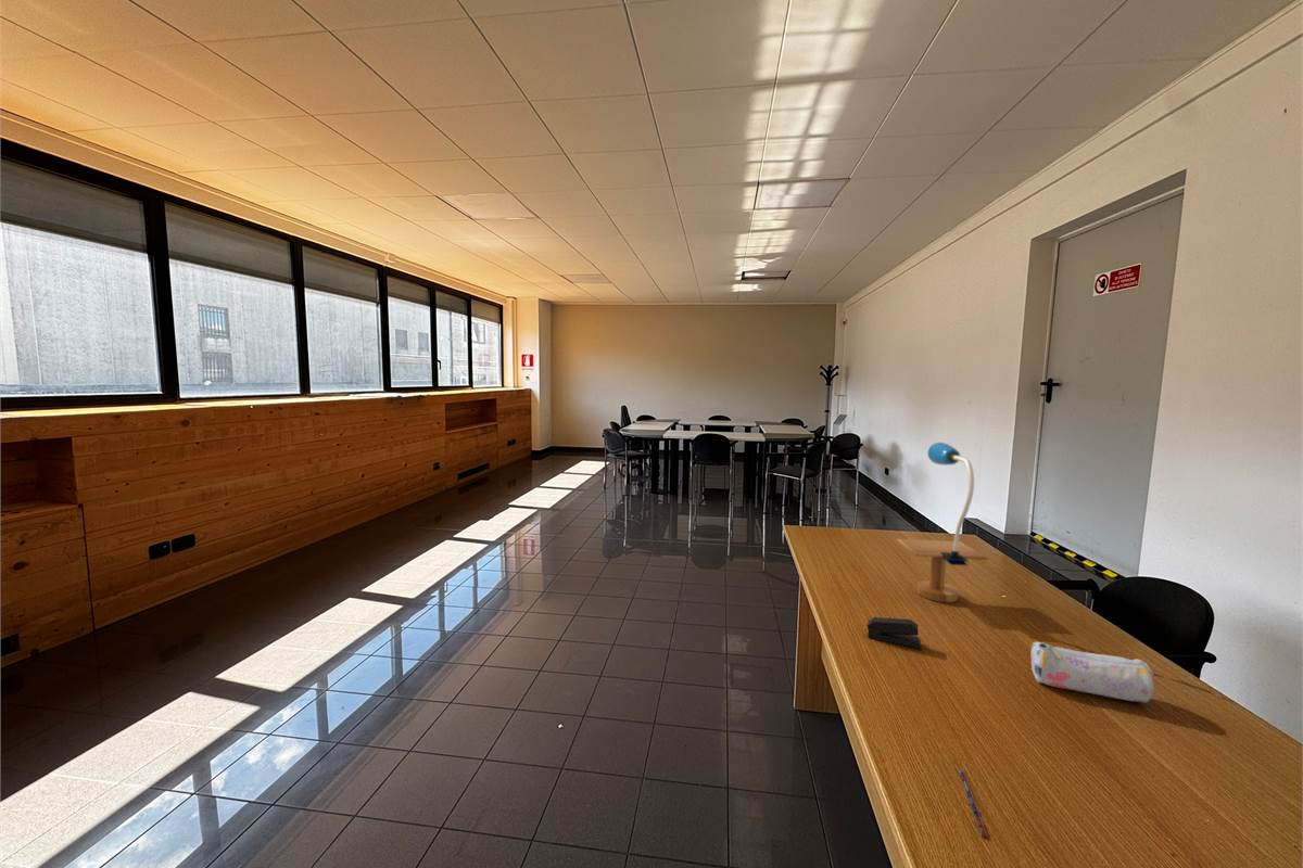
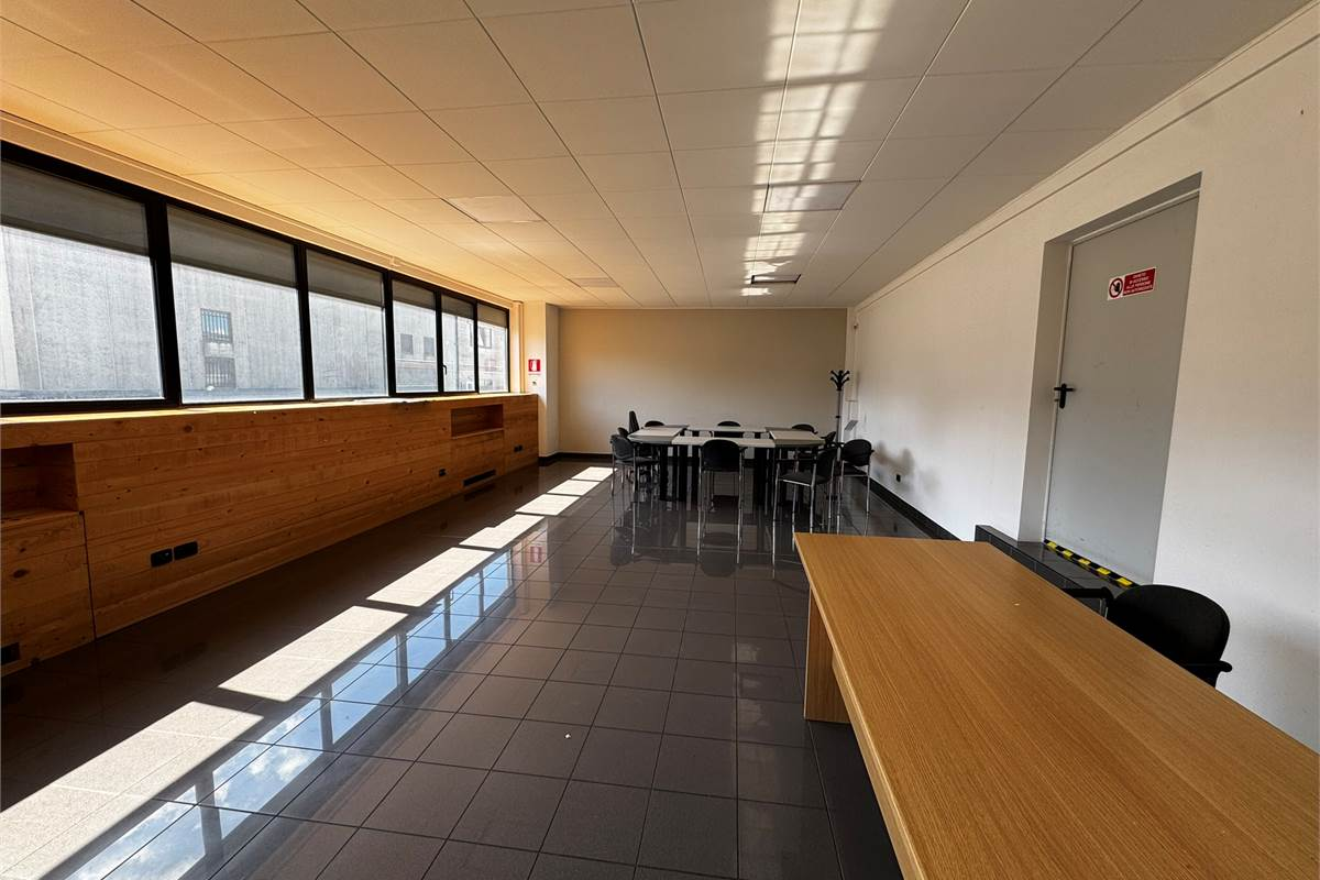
- pen [959,768,988,839]
- stapler [866,616,922,650]
- pencil case [1030,641,1154,703]
- desk lamp [896,442,988,603]
